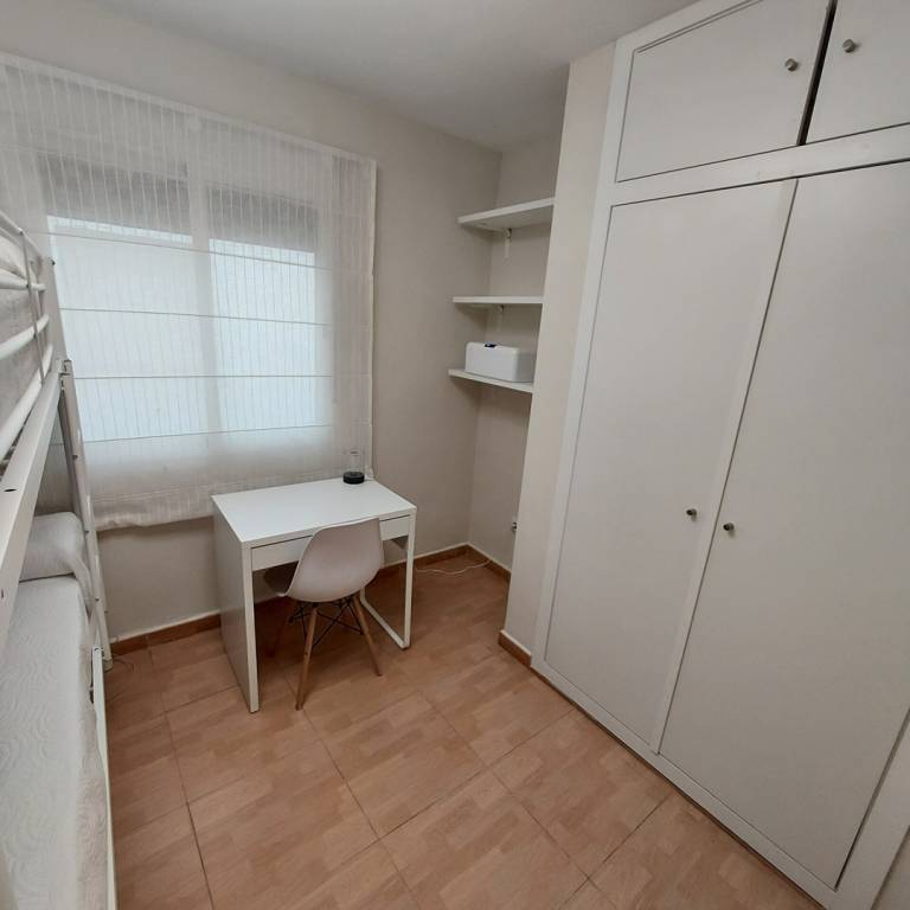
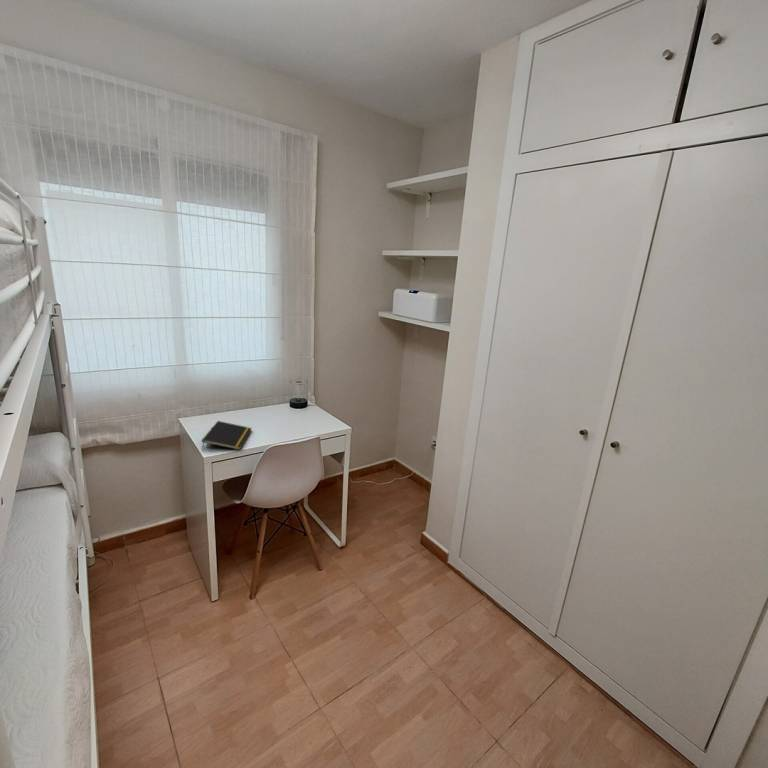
+ notepad [201,420,253,451]
